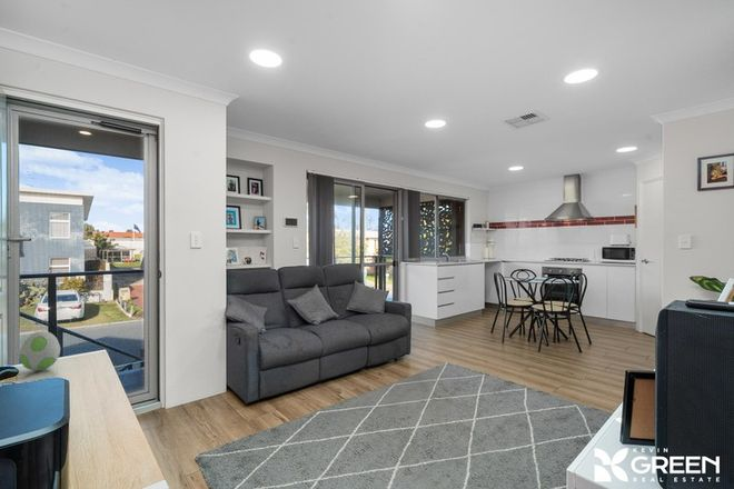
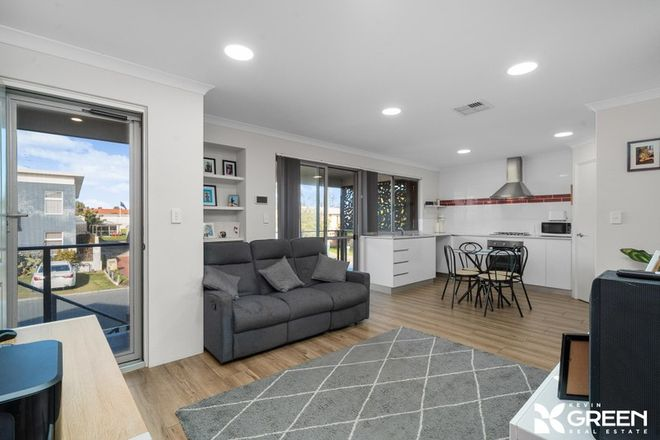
- decorative egg [18,330,61,371]
